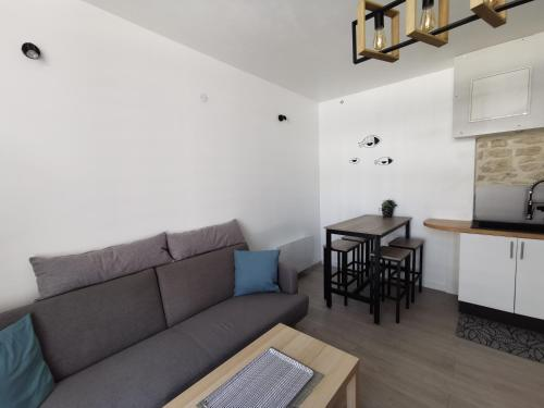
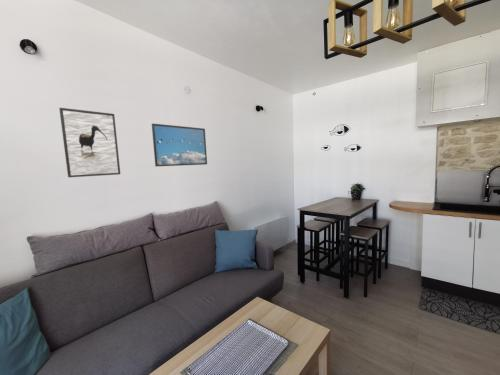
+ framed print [151,123,208,167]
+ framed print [58,107,121,178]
